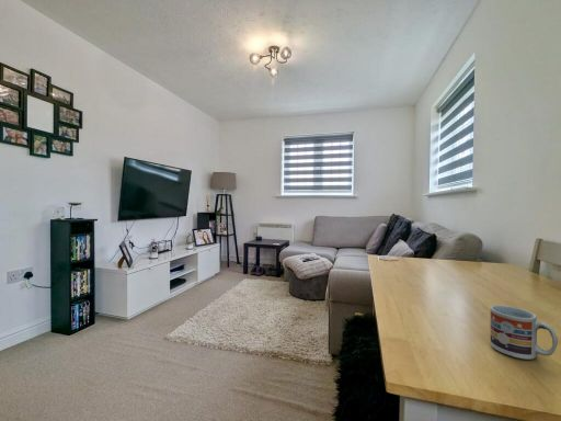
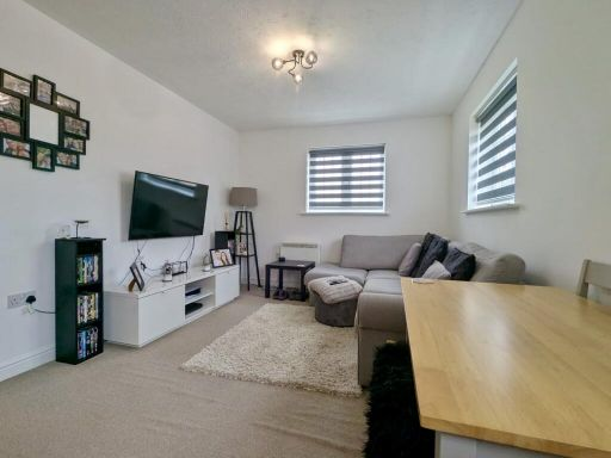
- cup [489,305,559,361]
